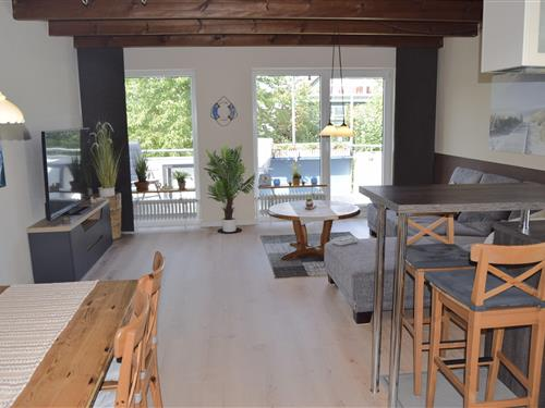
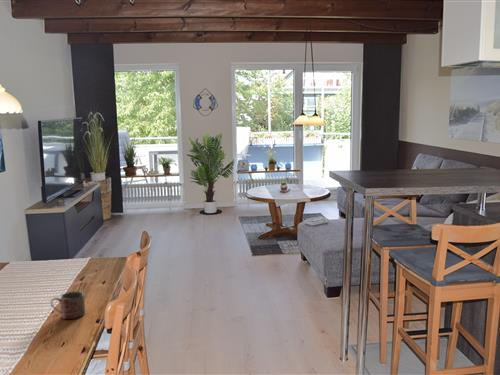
+ mug [50,291,86,320]
